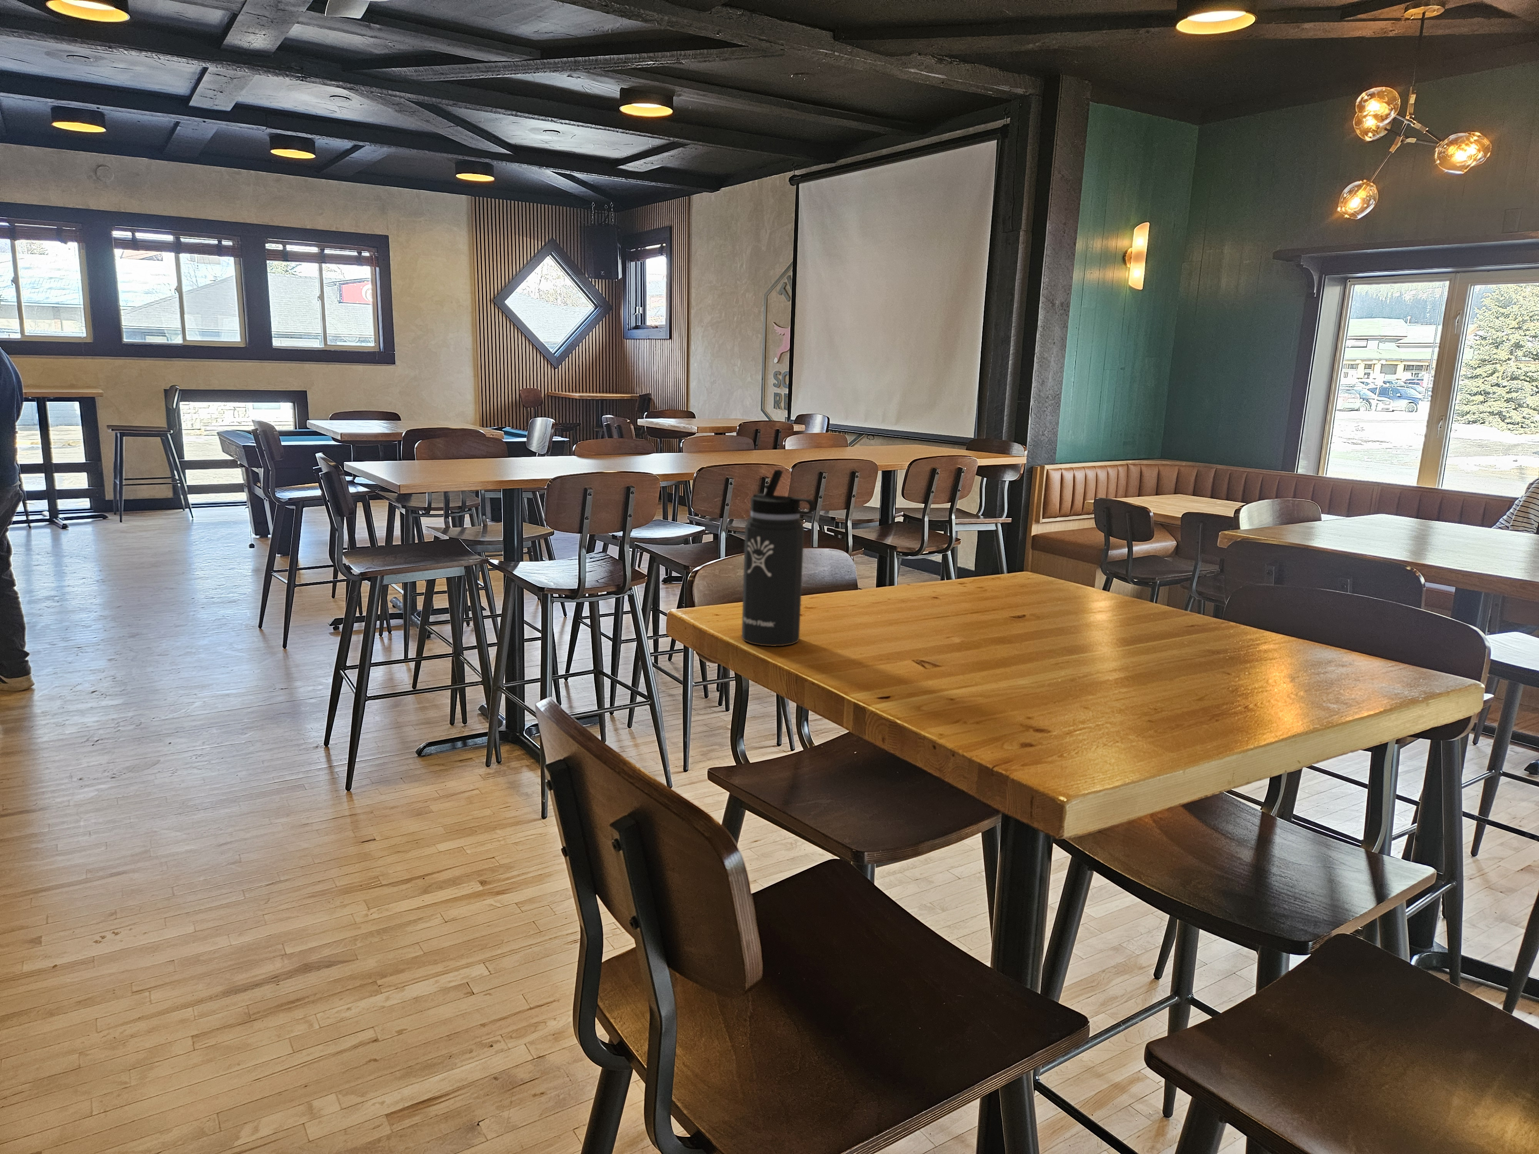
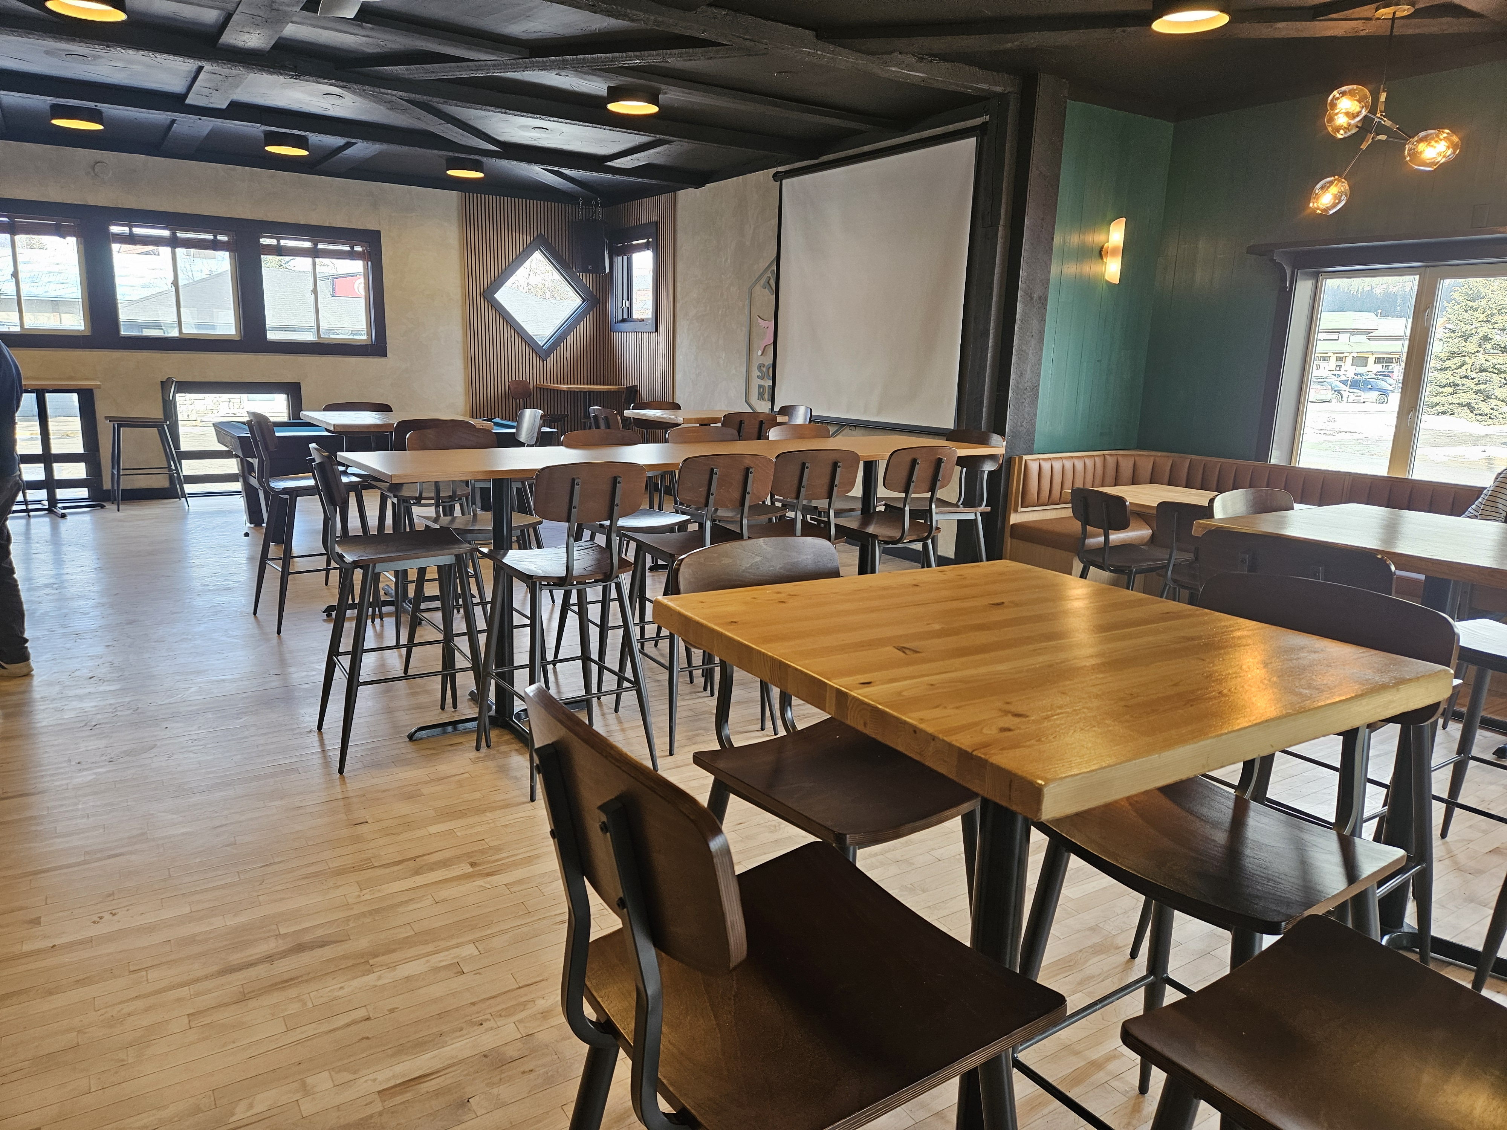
- thermos bottle [742,469,816,646]
